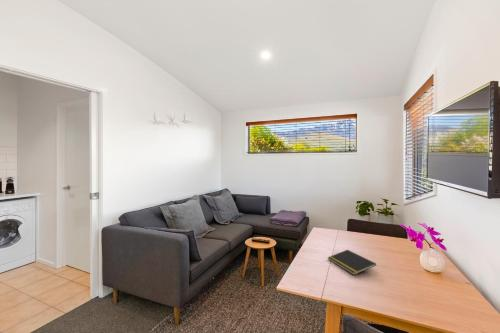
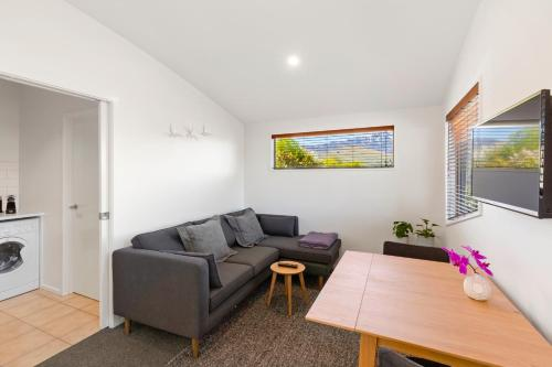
- notepad [327,249,377,276]
